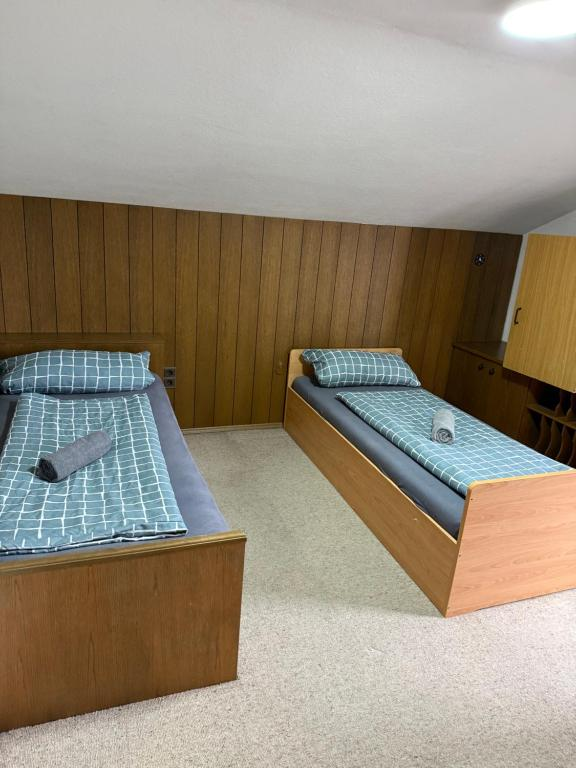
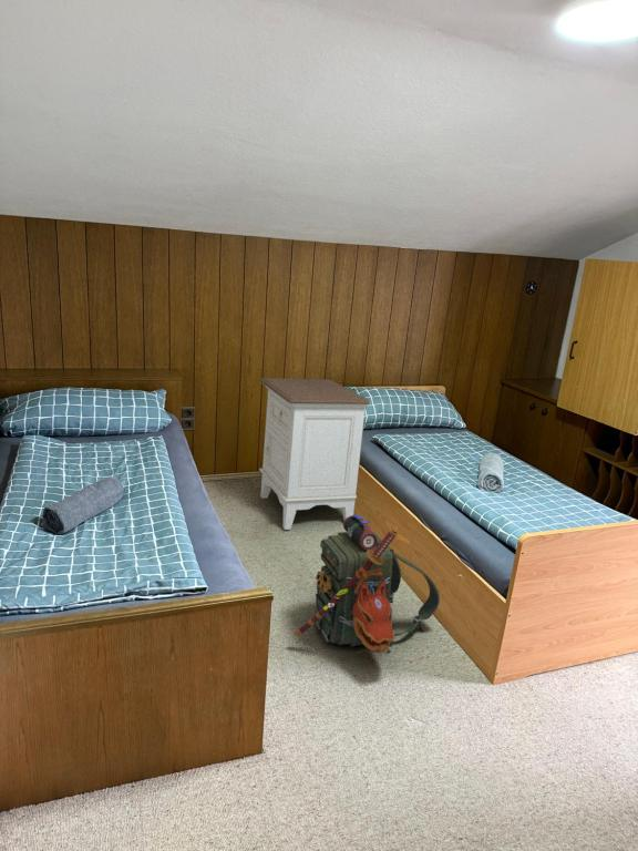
+ backpack [292,514,441,654]
+ nightstand [258,377,370,531]
